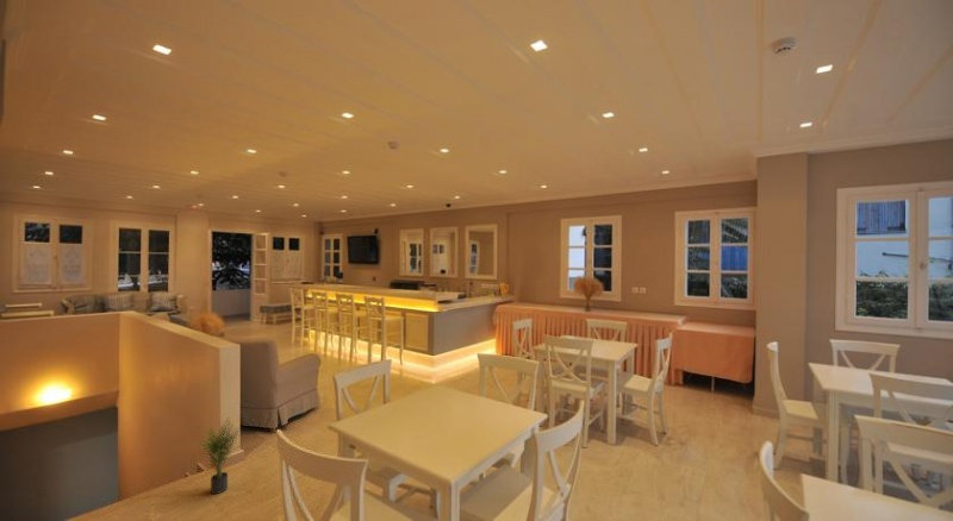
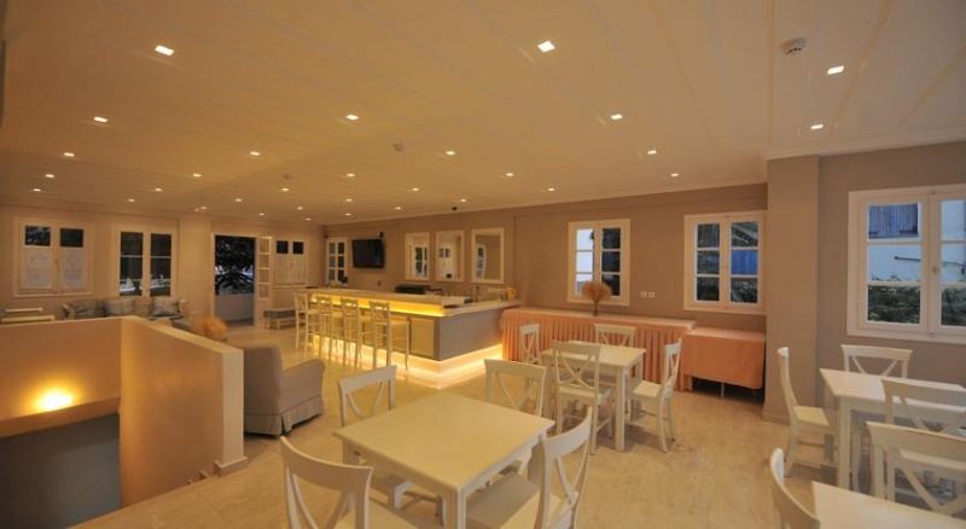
- potted plant [198,415,242,495]
